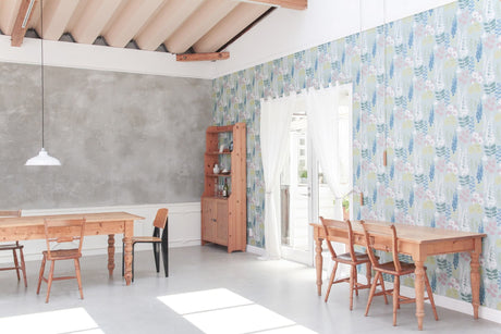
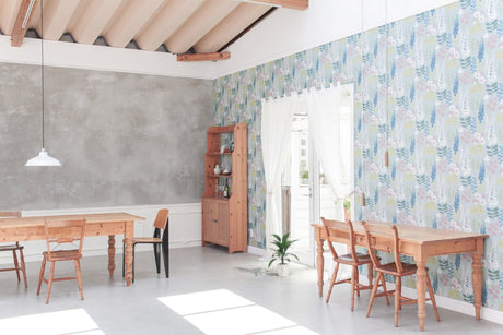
+ indoor plant [267,230,301,278]
